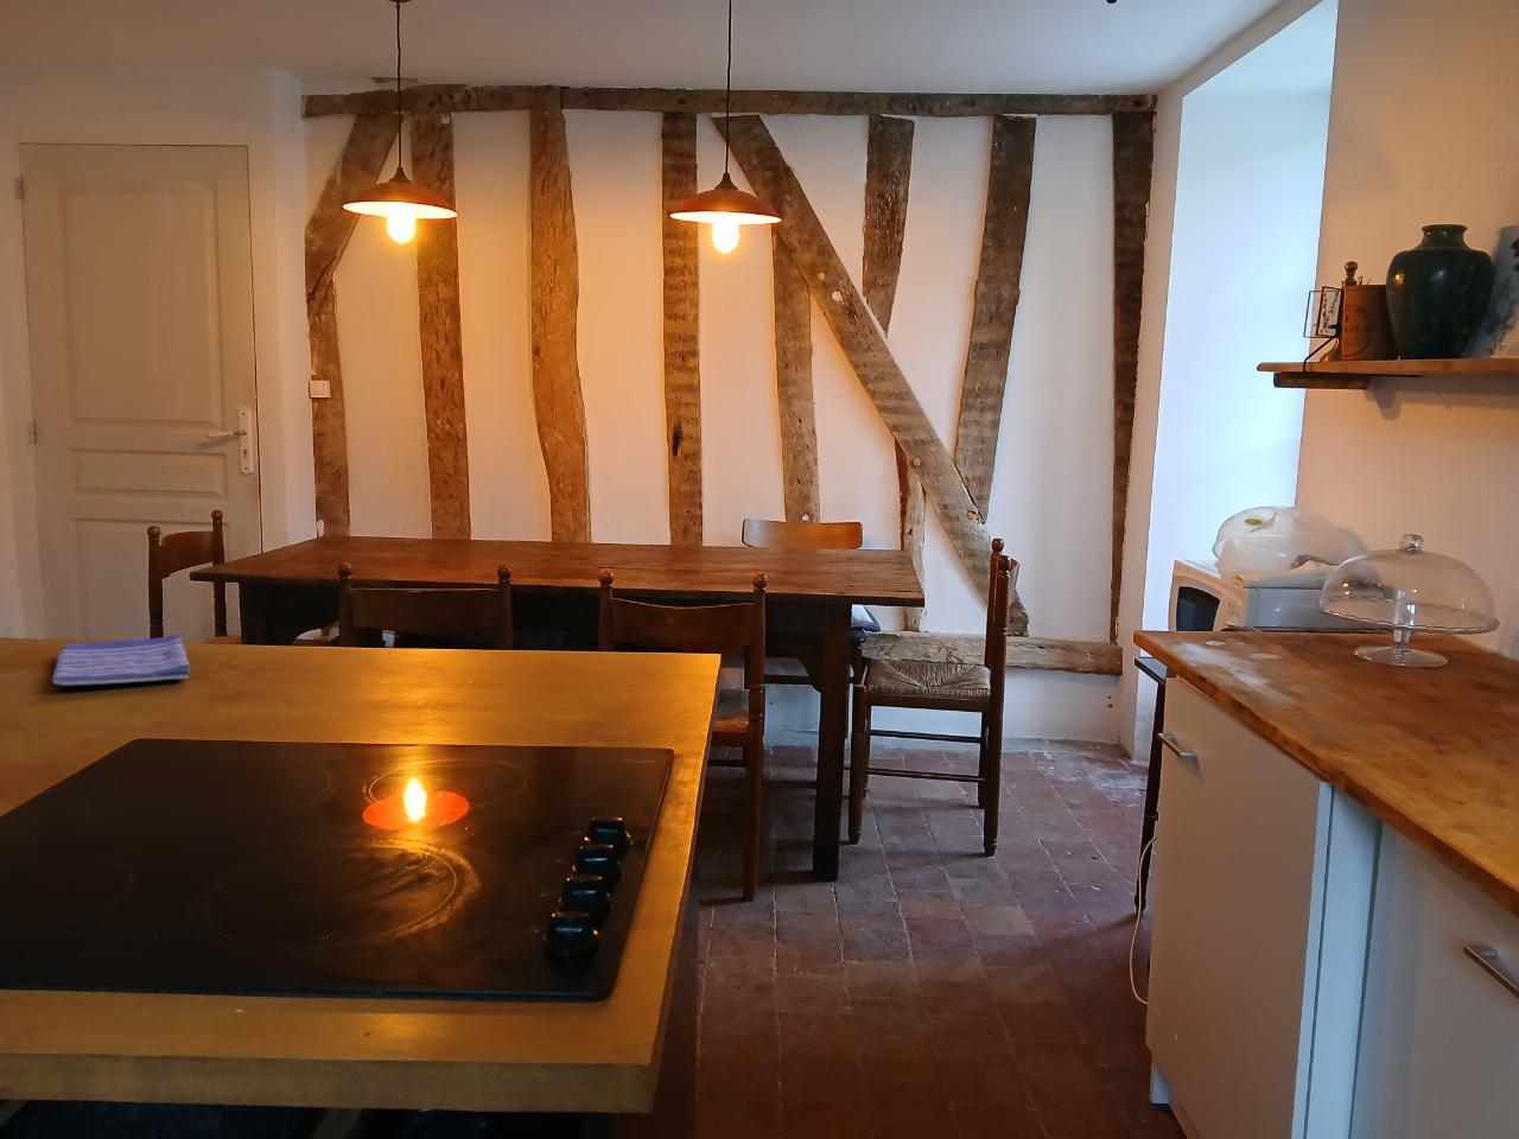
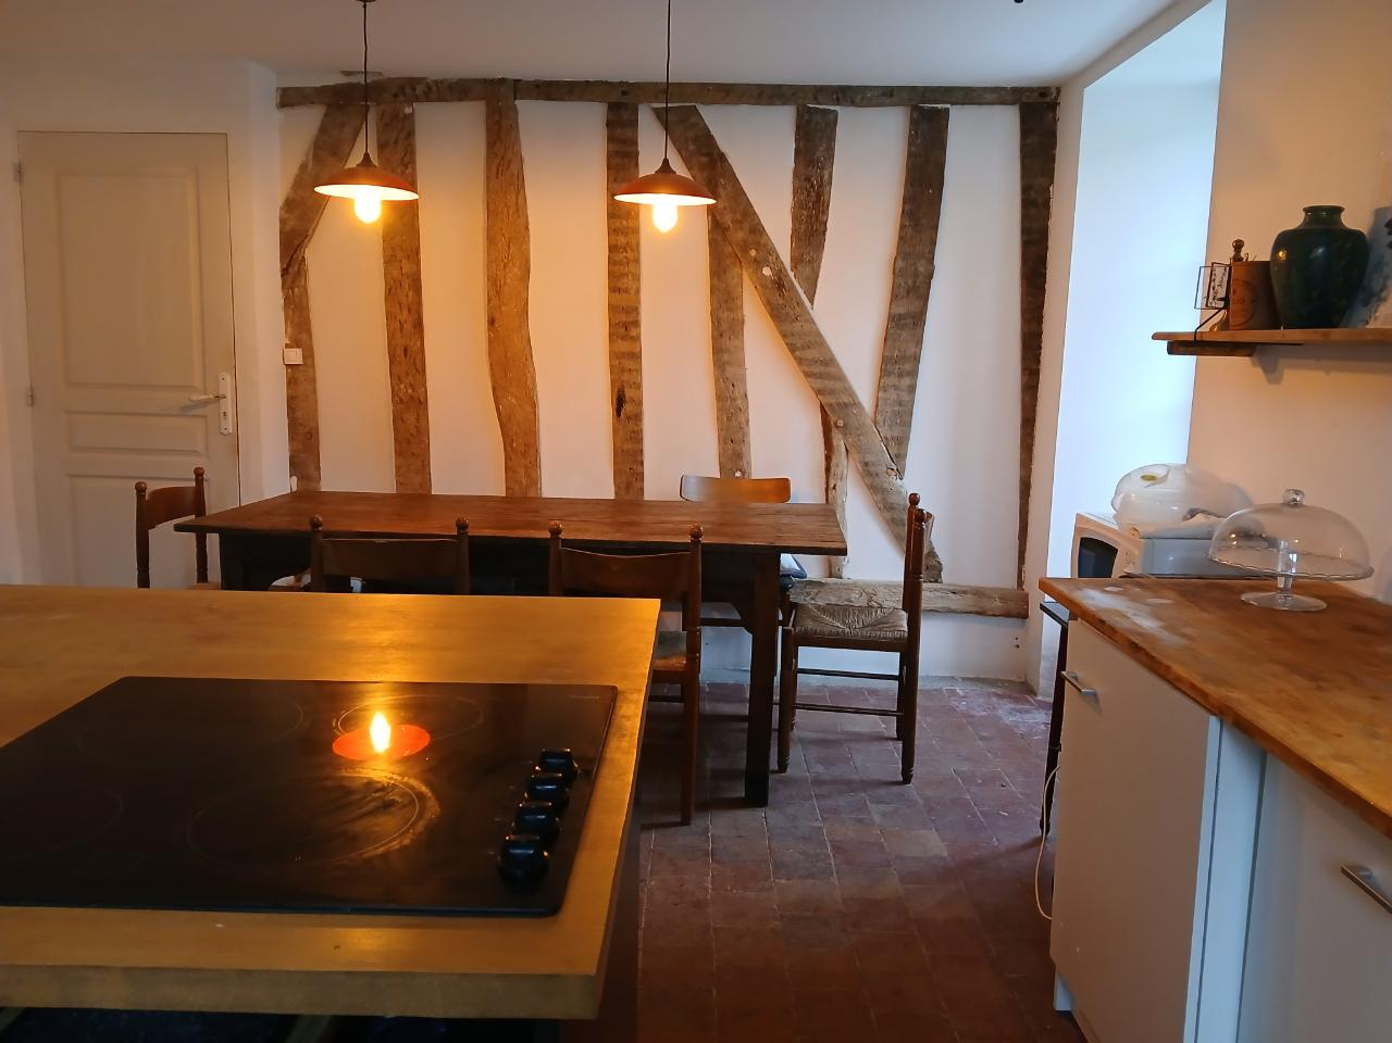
- dish towel [51,633,191,687]
